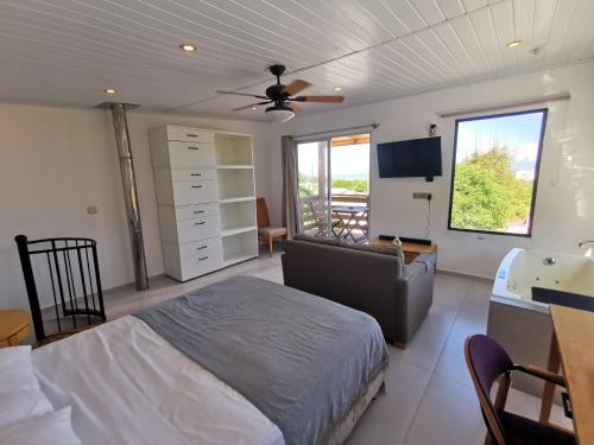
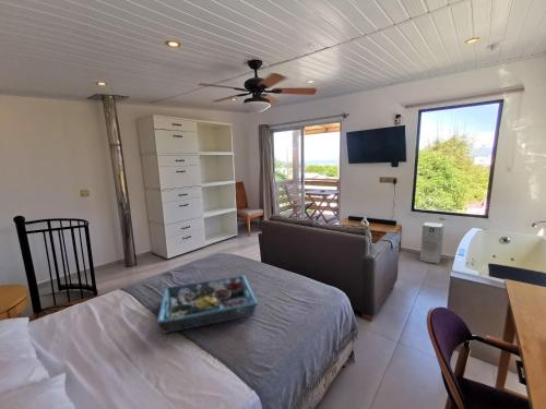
+ serving tray [156,275,259,335]
+ air purifier [419,221,444,265]
